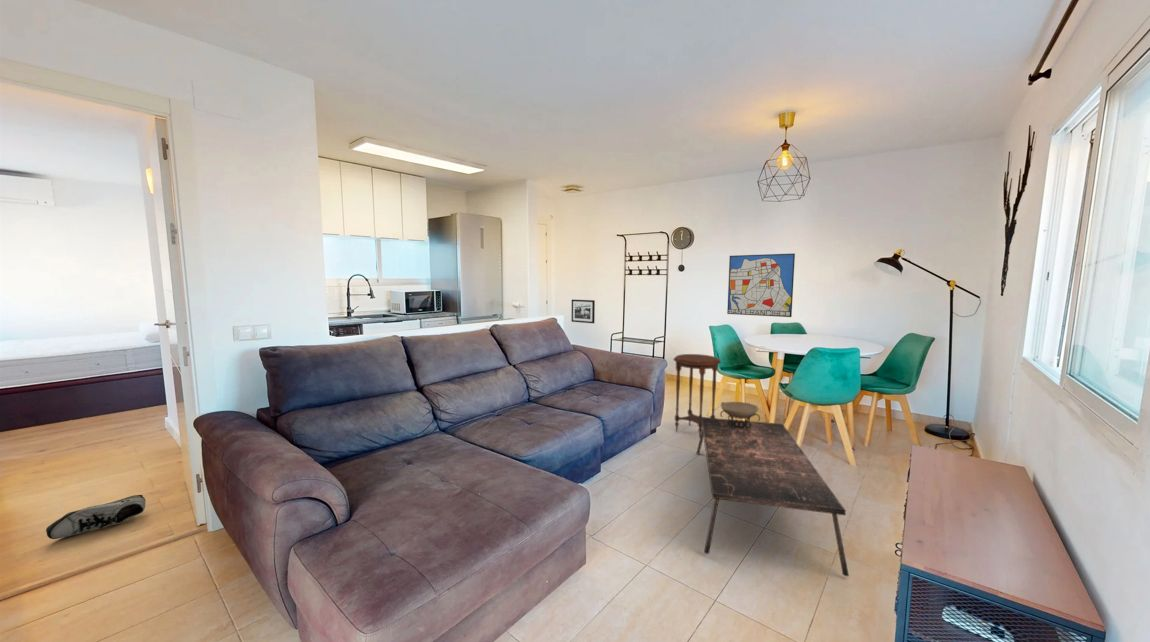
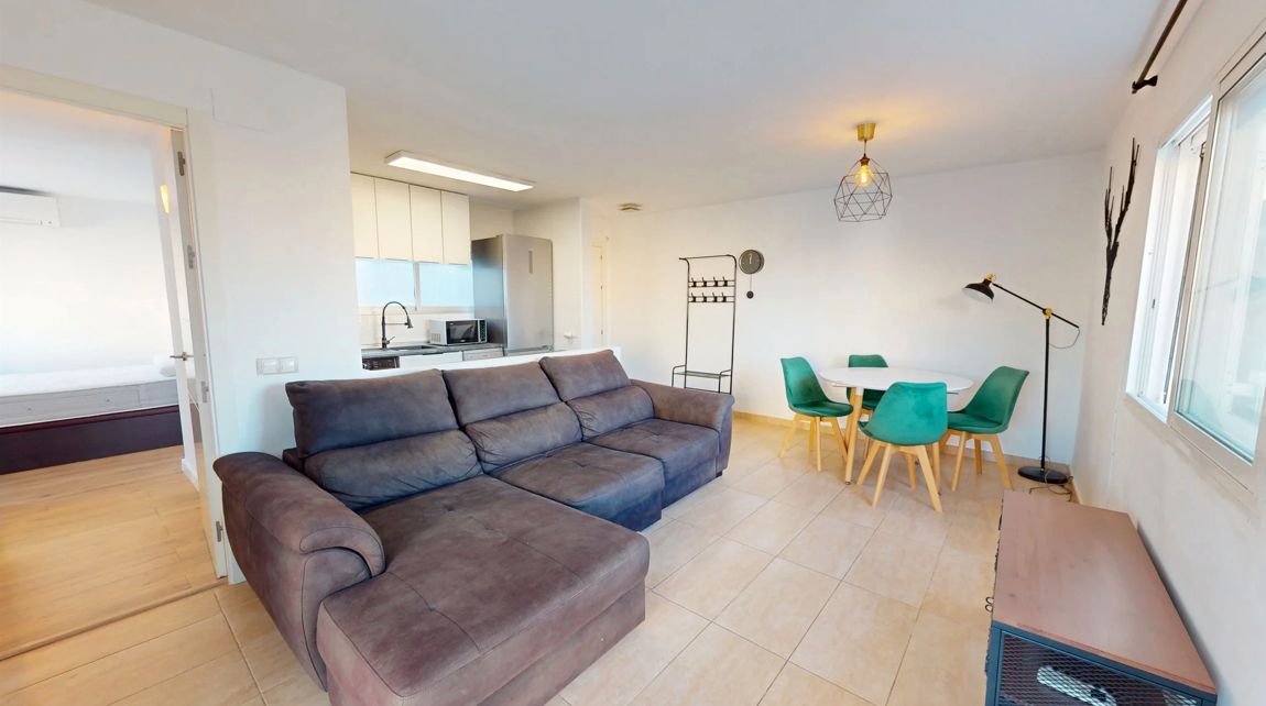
- wall art [726,252,796,318]
- side table [672,353,722,439]
- shoe [45,494,147,540]
- coffee table [695,416,850,577]
- decorative bowl [719,401,761,430]
- picture frame [570,299,596,324]
